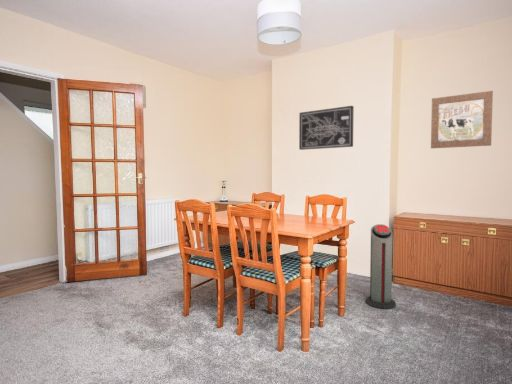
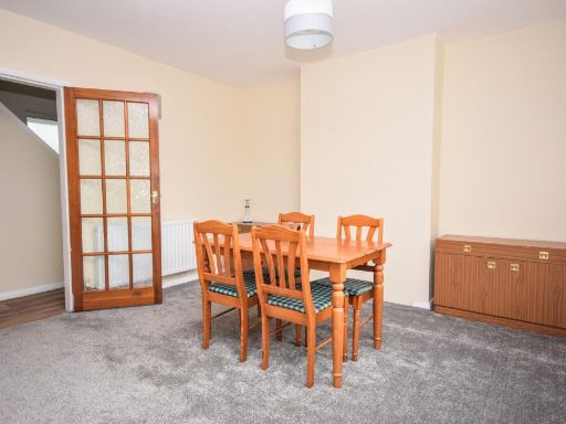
- wall art [298,105,355,151]
- wall art [430,90,494,149]
- air purifier [365,223,397,310]
